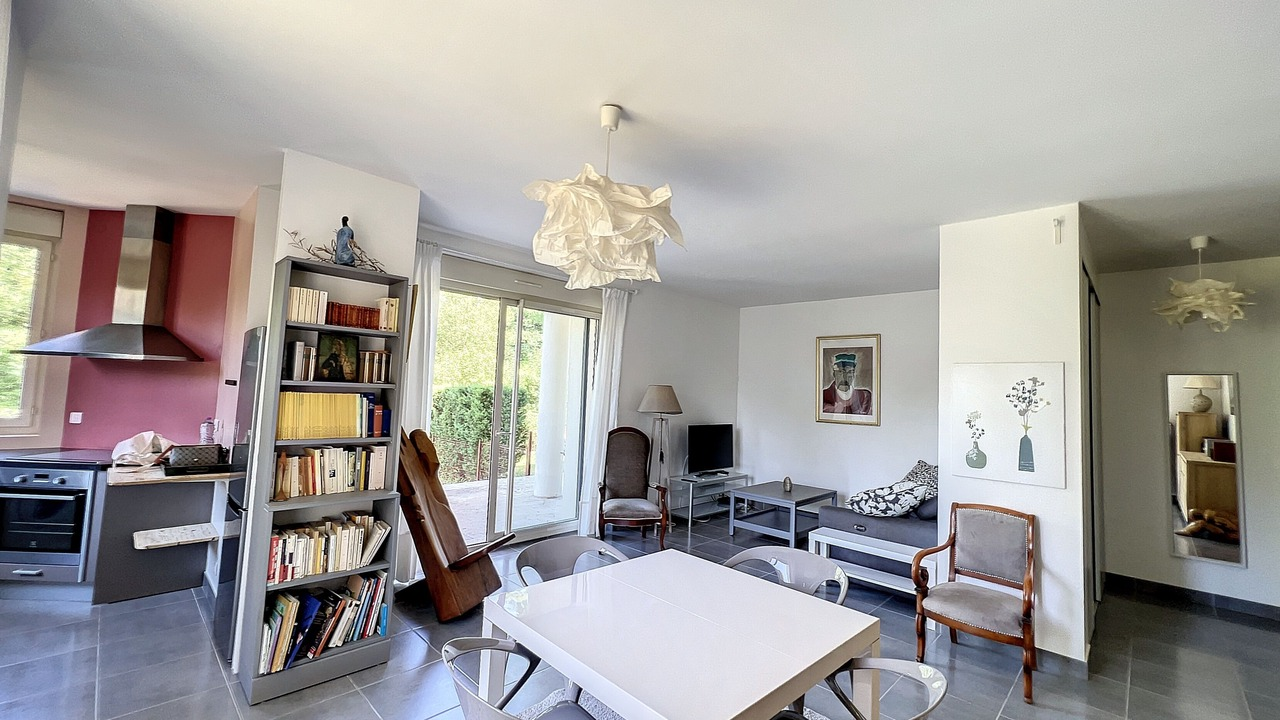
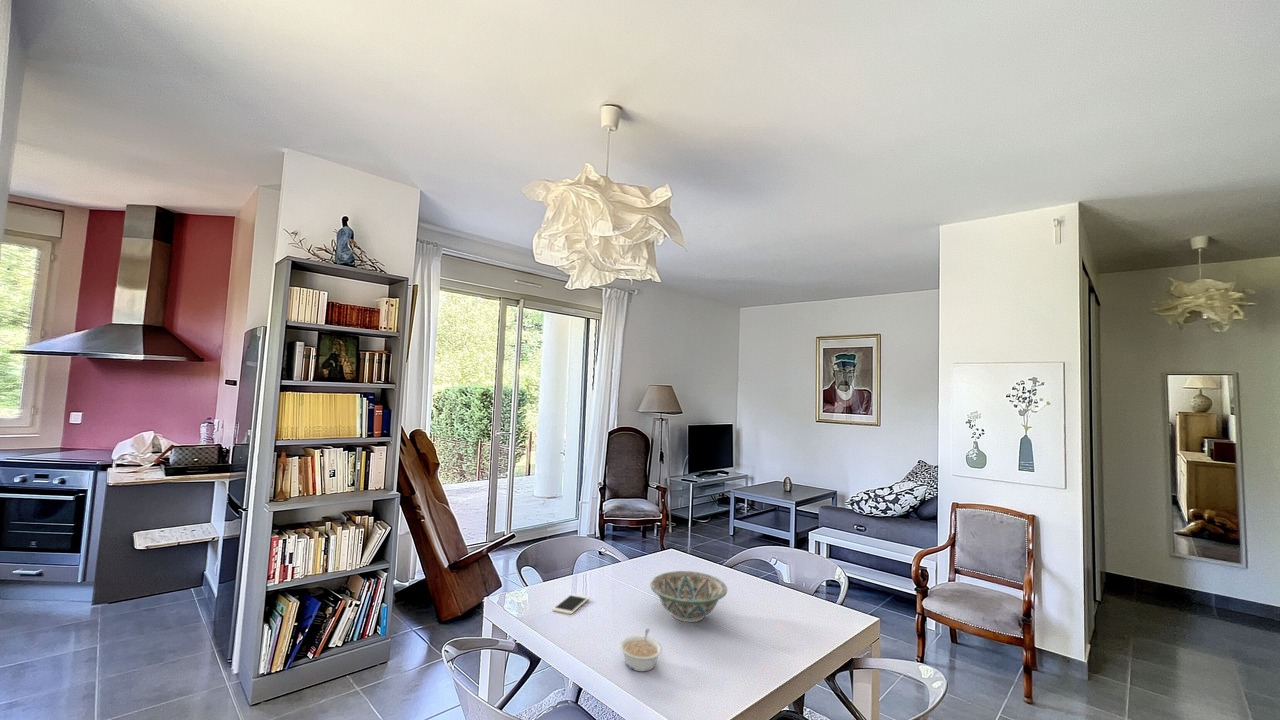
+ legume [619,628,663,672]
+ cell phone [551,593,591,615]
+ decorative bowl [649,570,728,623]
